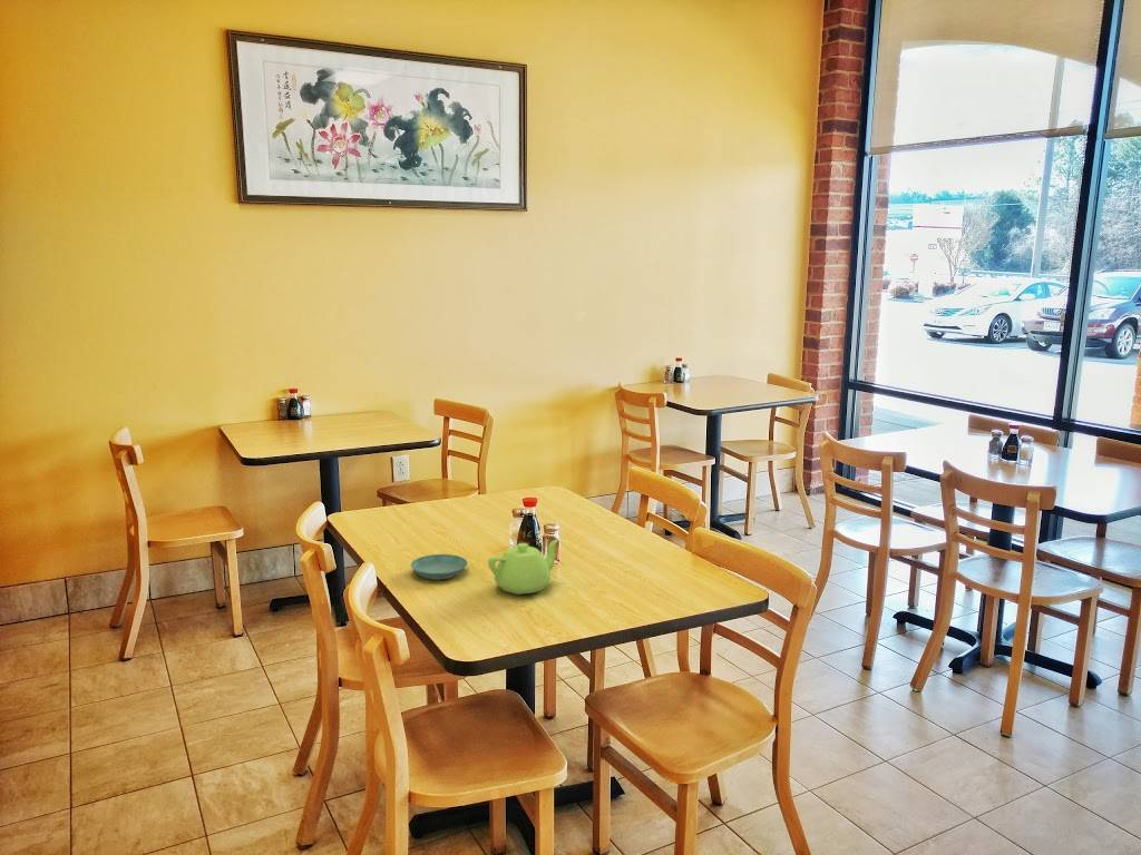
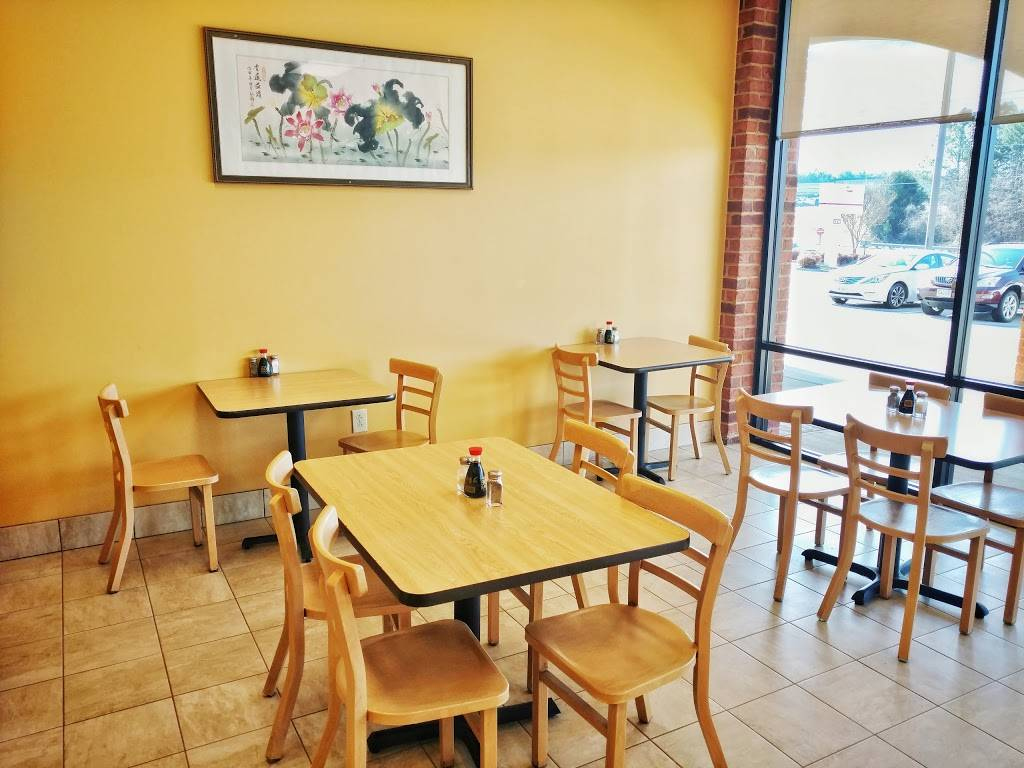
- teapot [487,538,560,596]
- saucer [410,553,469,581]
